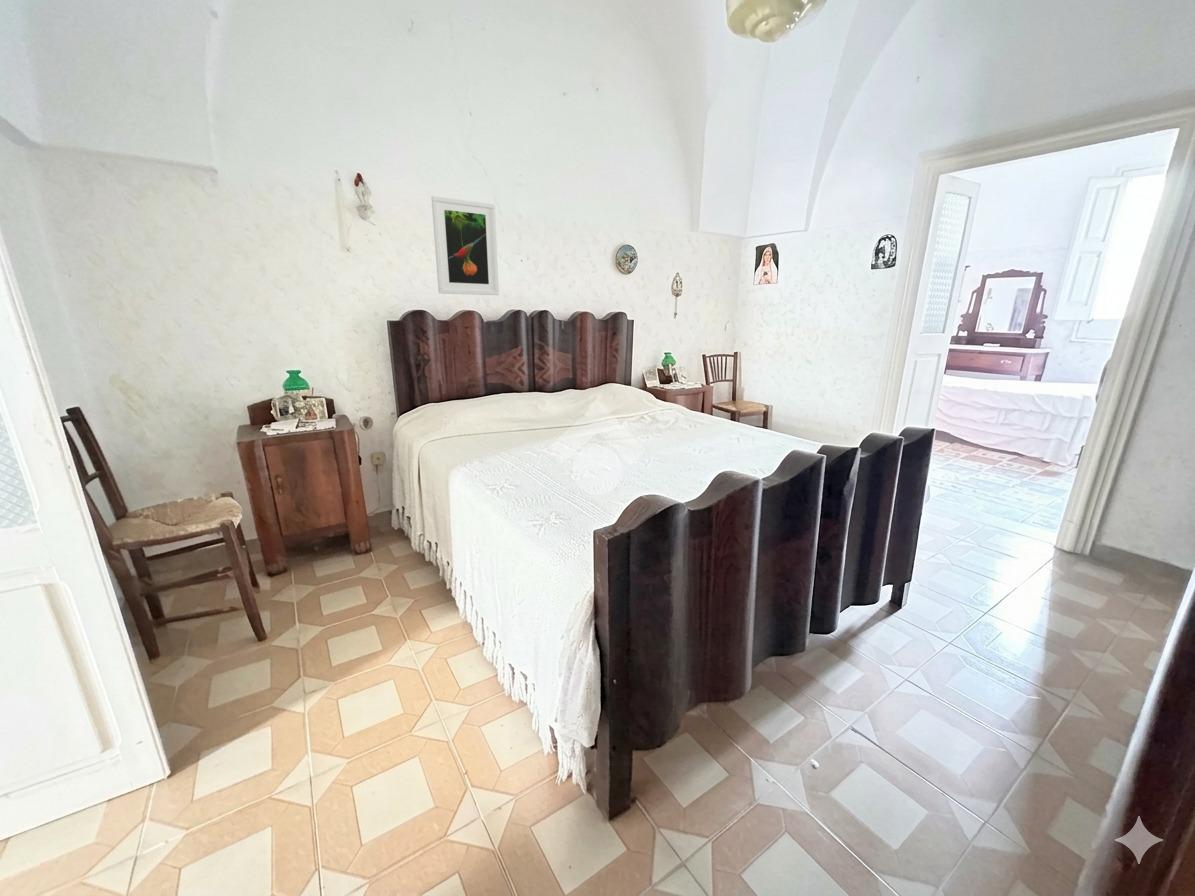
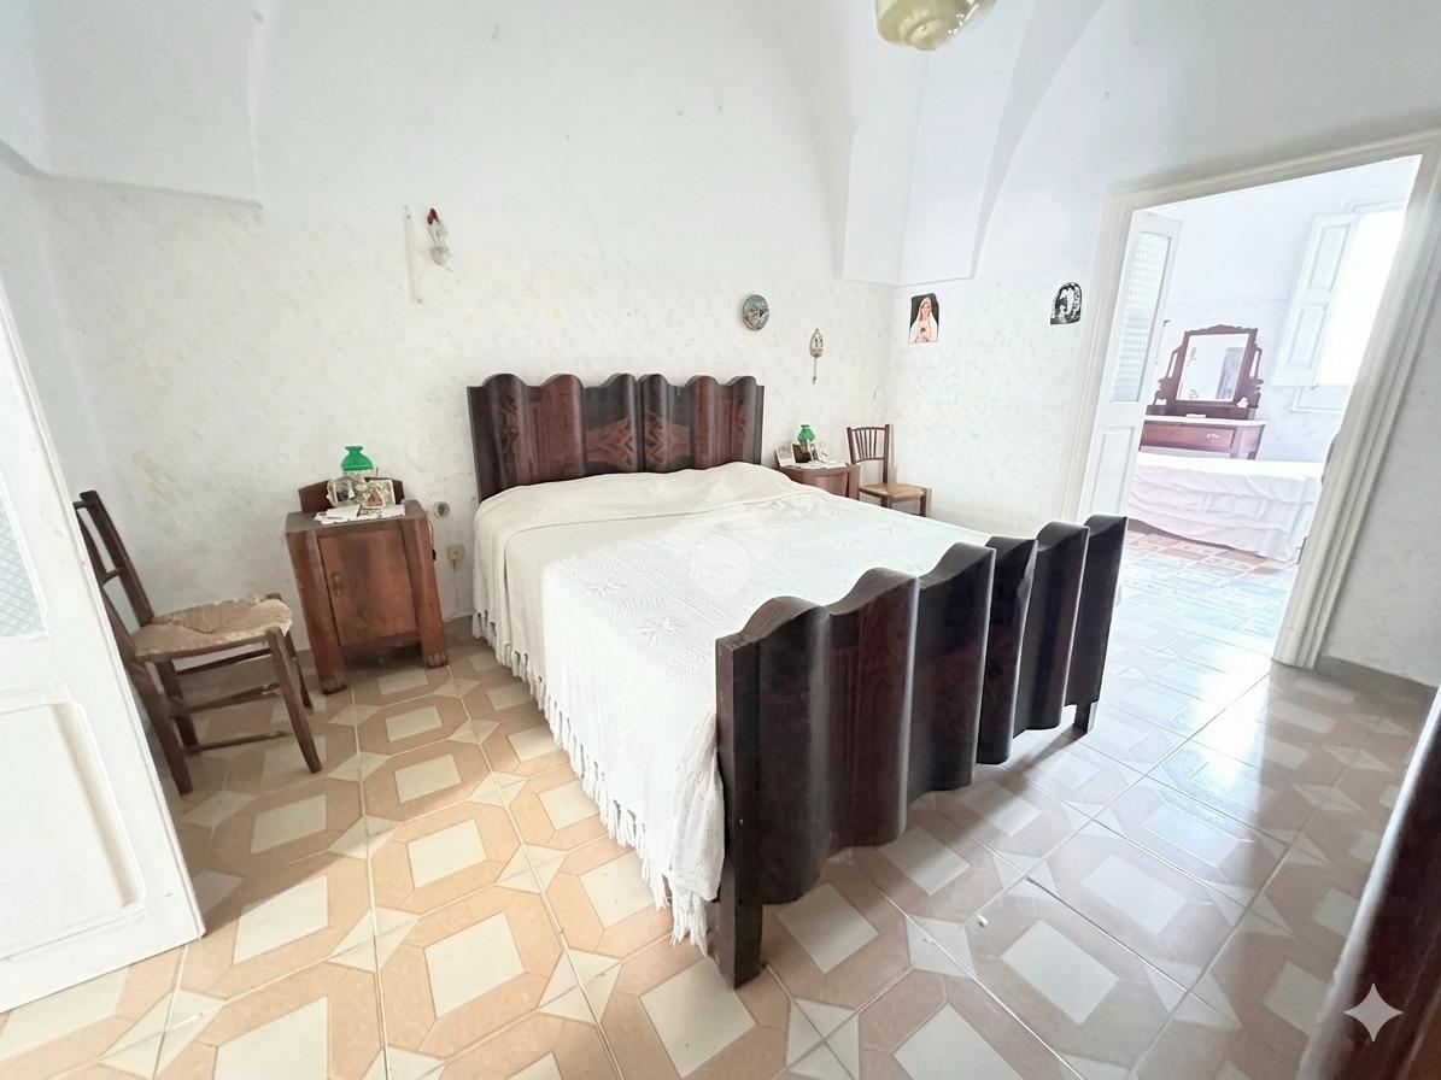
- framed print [430,195,500,296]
